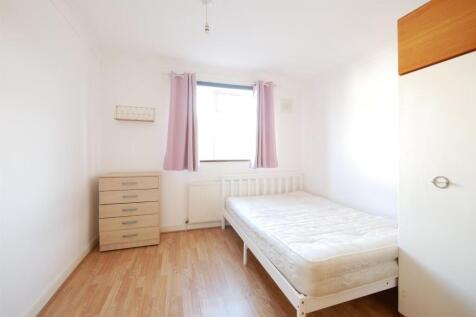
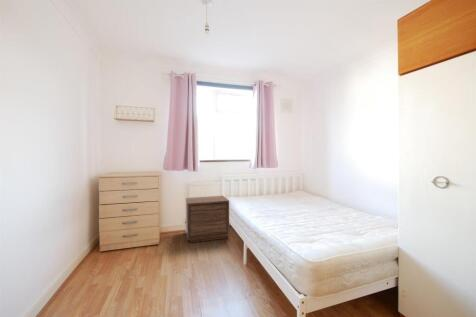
+ nightstand [185,195,230,243]
